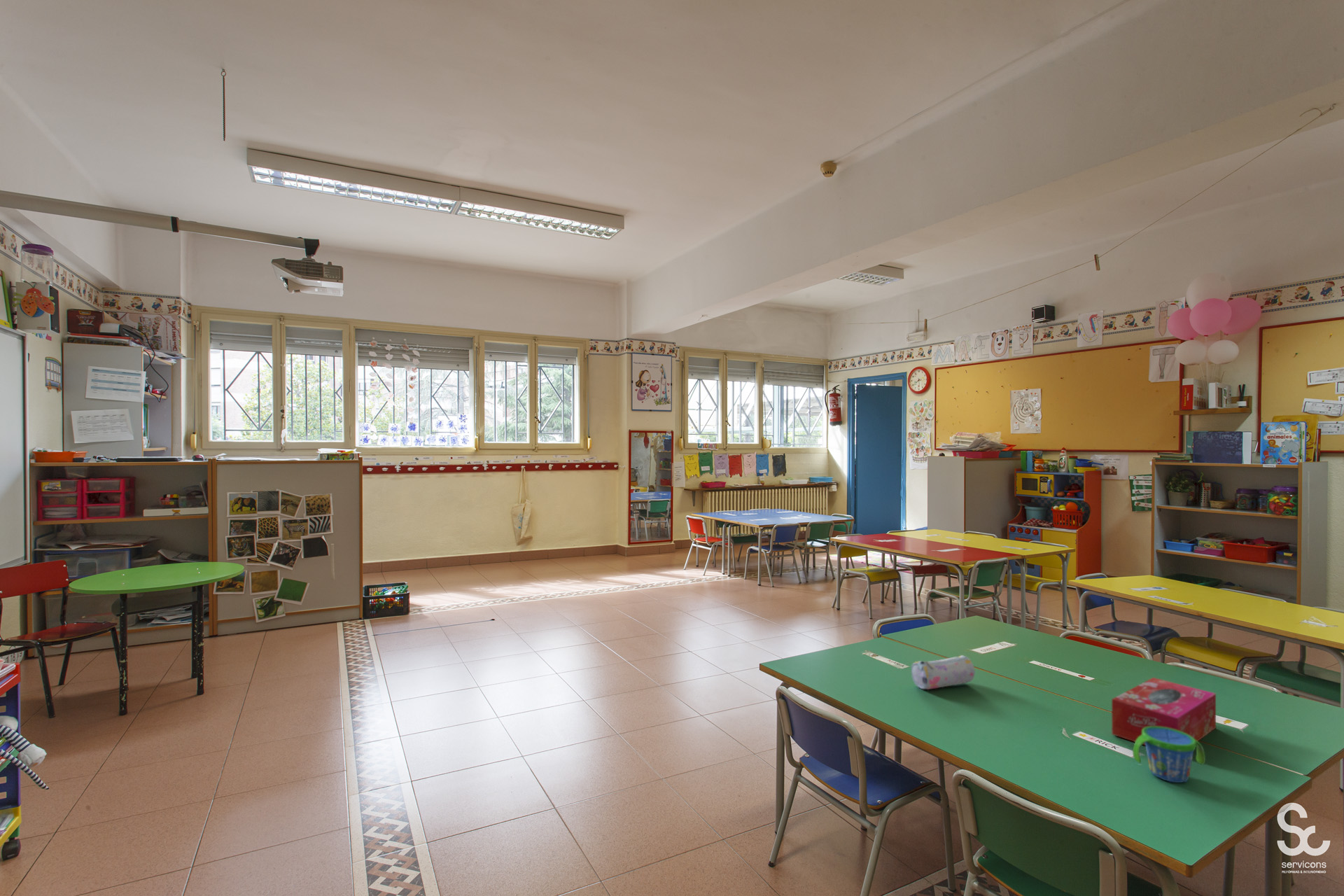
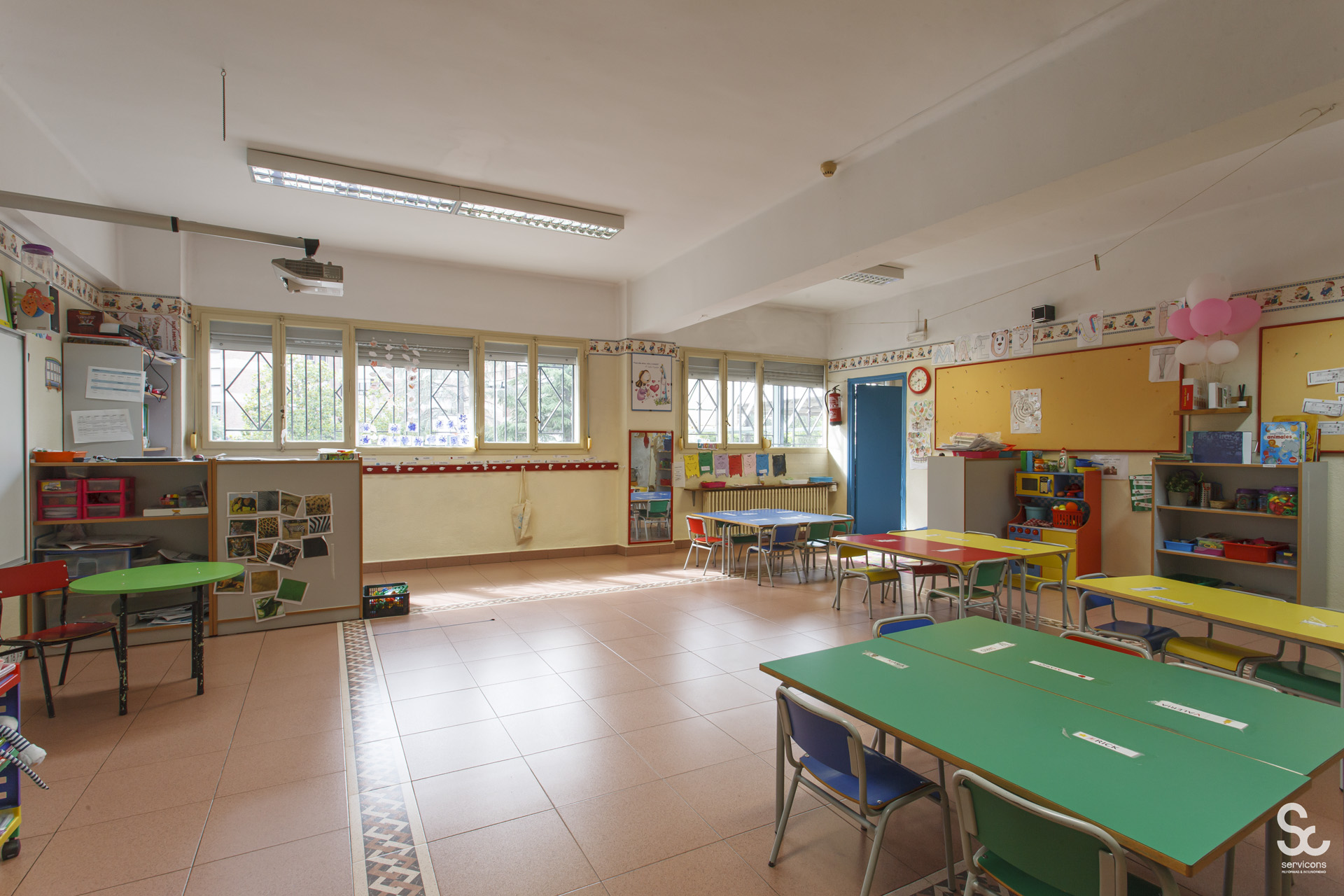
- snack cup [1132,727,1206,783]
- pencil case [911,654,976,690]
- tissue box [1111,677,1217,746]
